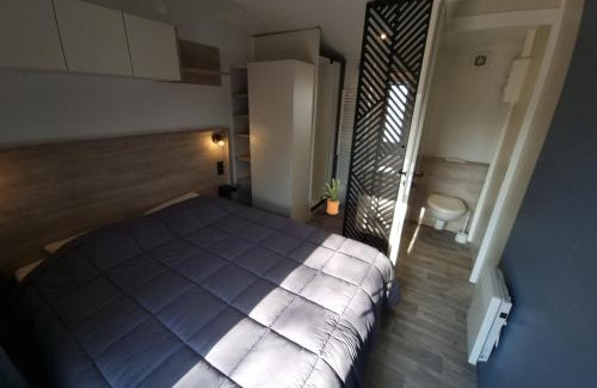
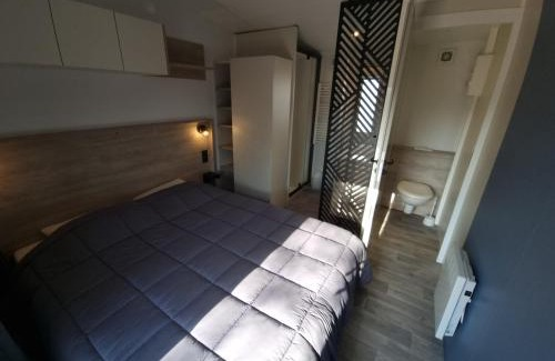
- house plant [321,178,344,216]
